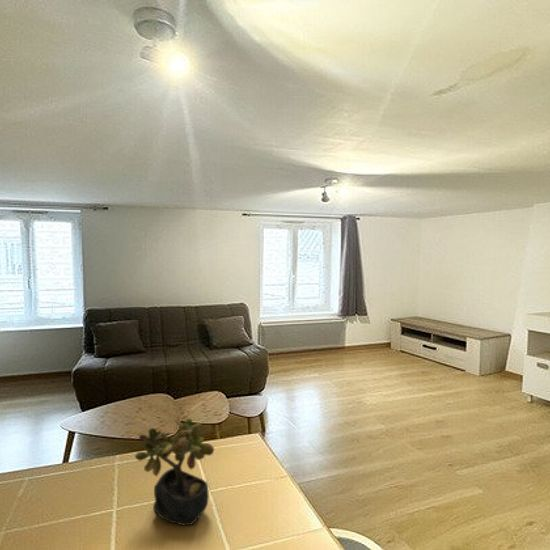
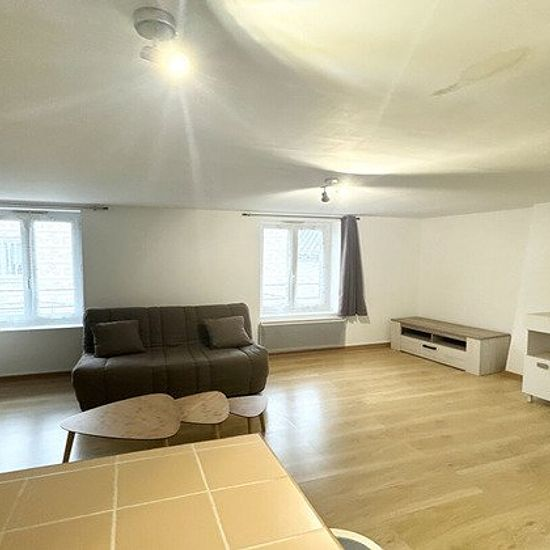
- succulent plant [134,418,215,527]
